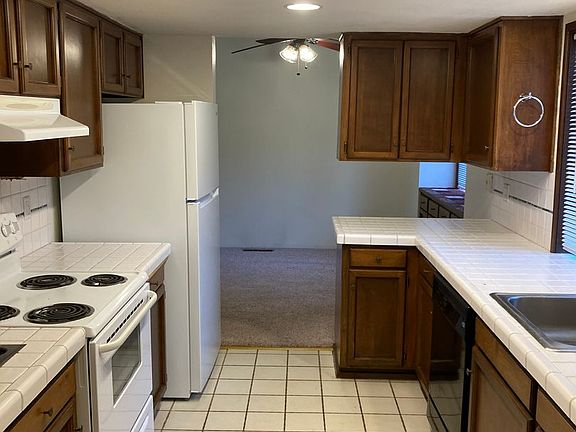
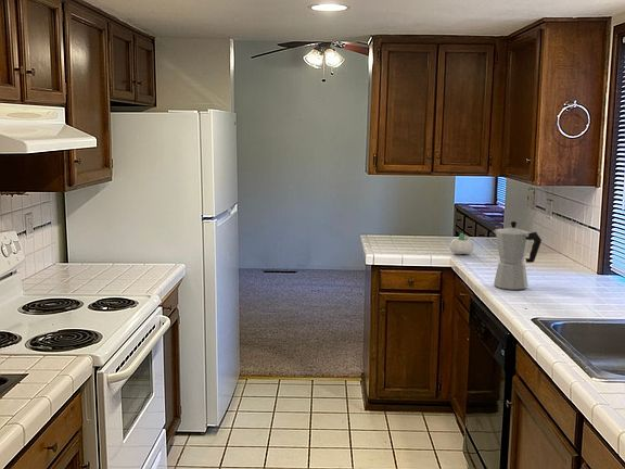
+ succulent planter [449,232,475,255]
+ moka pot [492,220,543,291]
